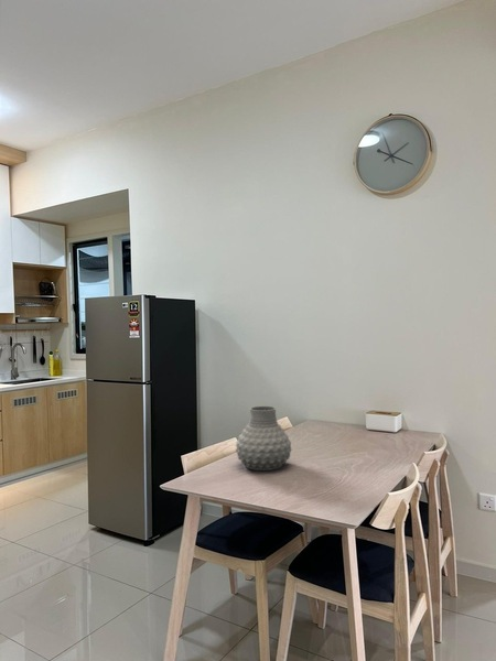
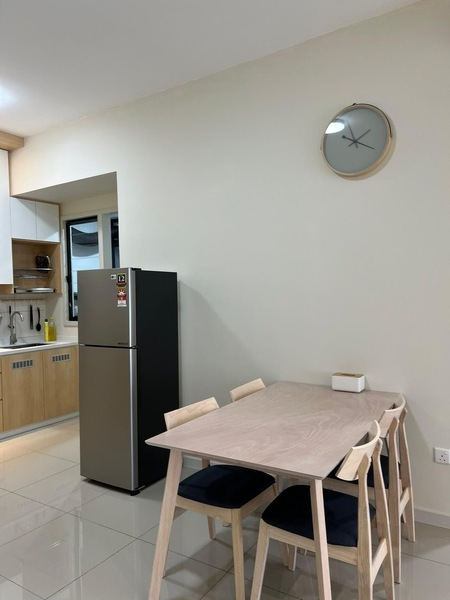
- vase [235,405,293,472]
